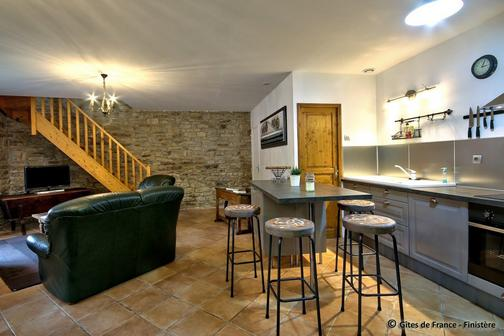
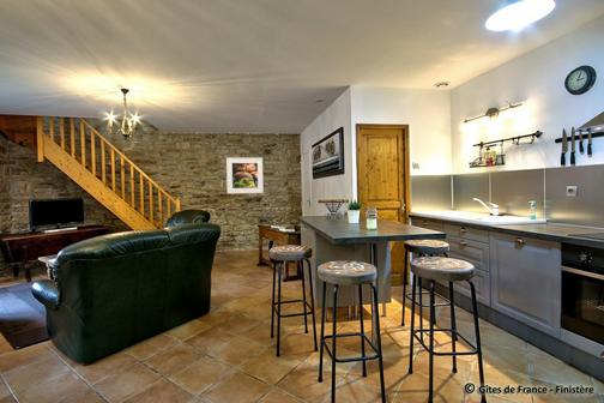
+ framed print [225,156,265,194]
